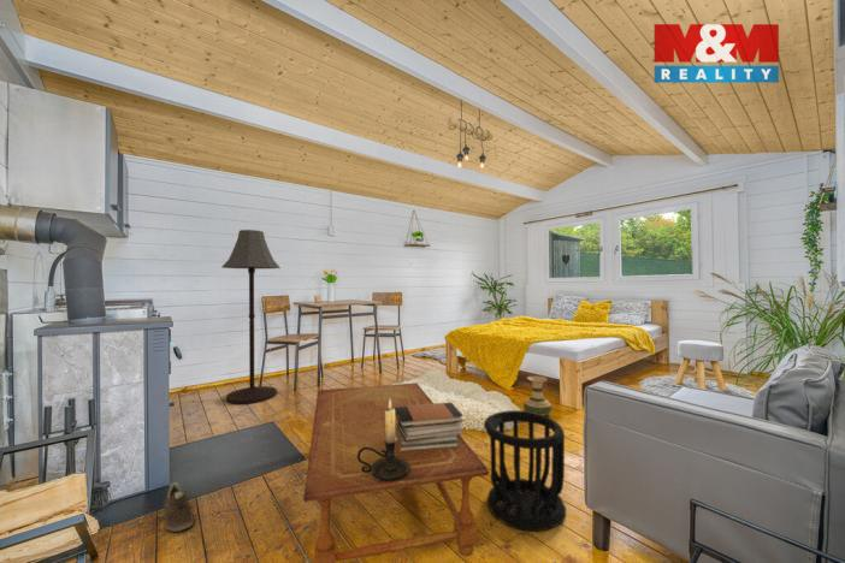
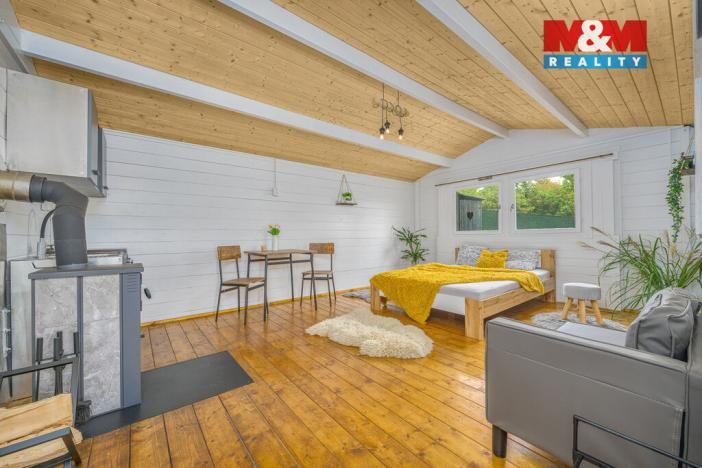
- sneaker [162,481,195,533]
- coffee table [302,381,490,563]
- book stack [395,402,465,452]
- candle holder [358,399,410,481]
- wastebasket [483,409,567,532]
- floor lamp [220,229,282,405]
- vase [522,374,552,416]
